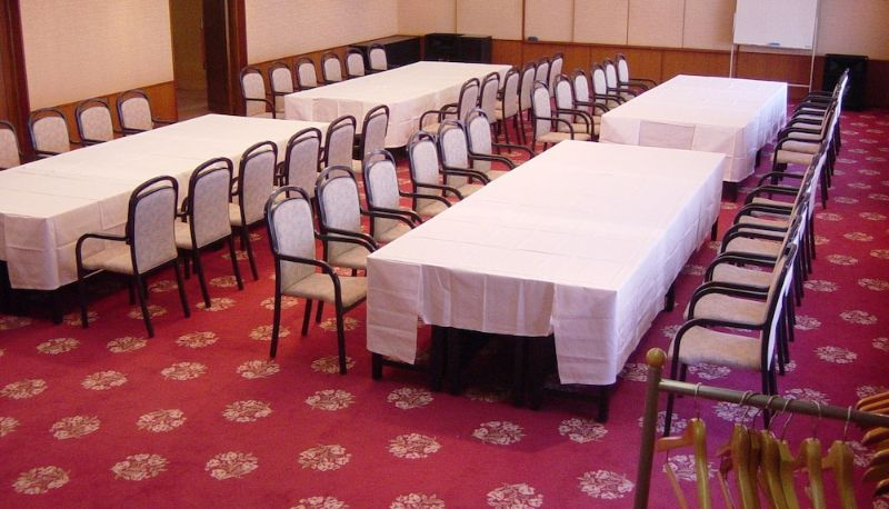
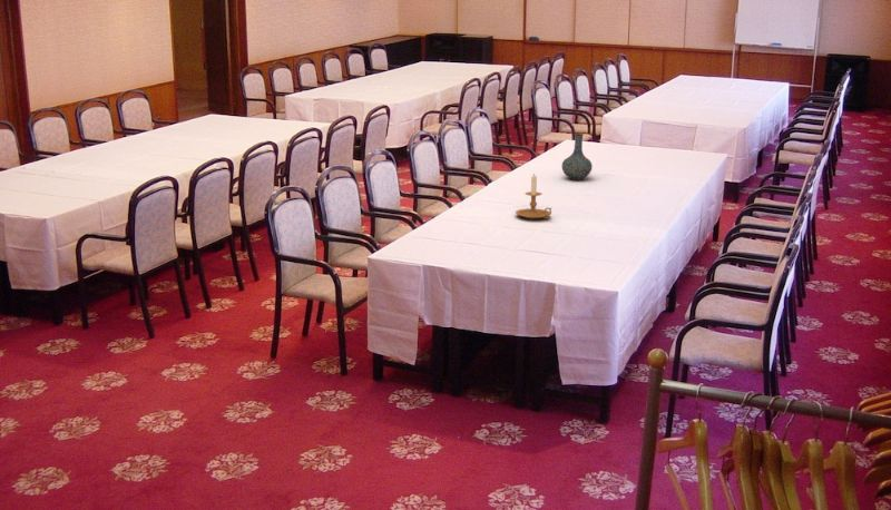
+ vase [561,133,594,182]
+ candle holder [515,173,552,220]
